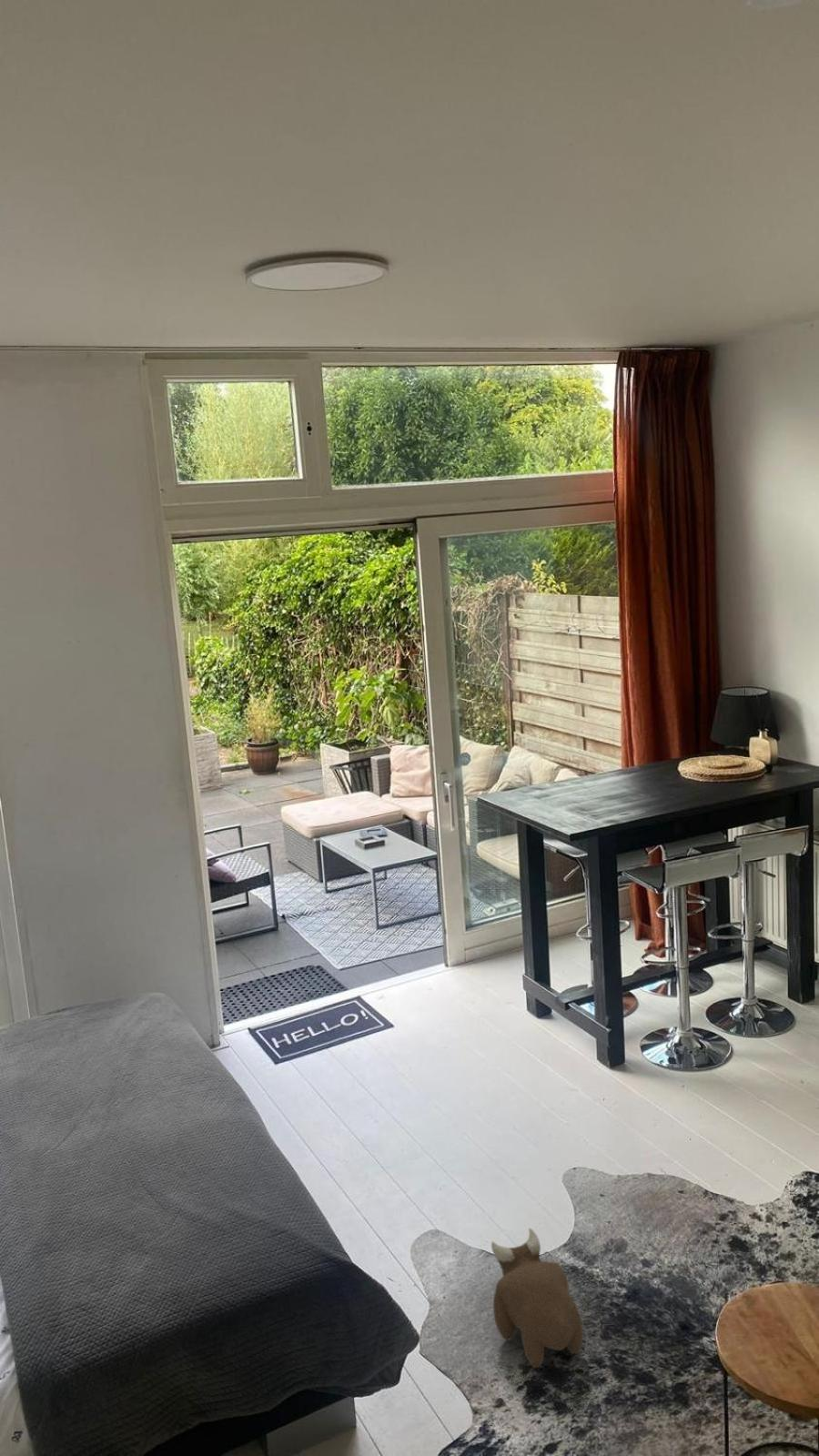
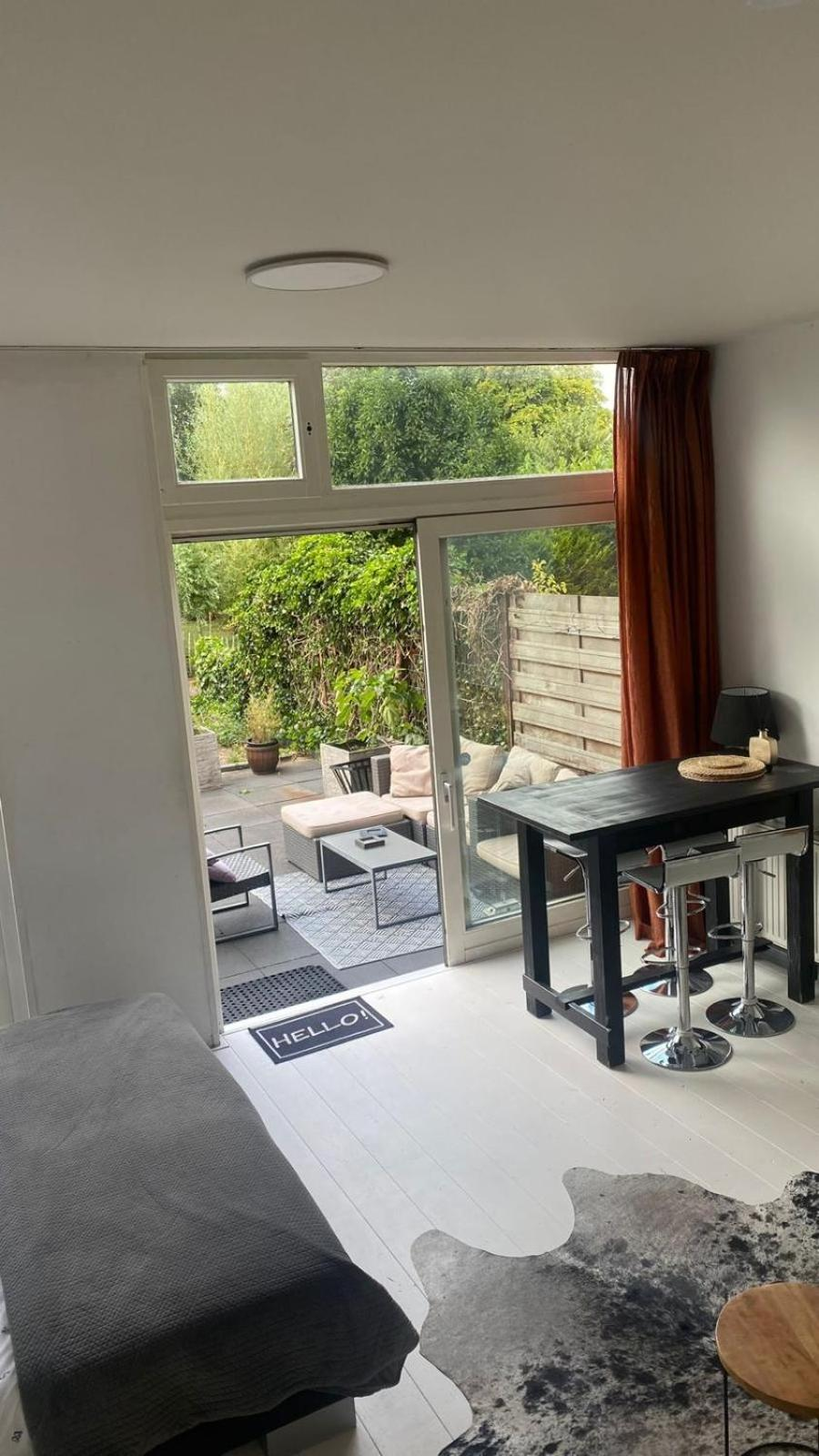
- plush toy [490,1228,583,1369]
